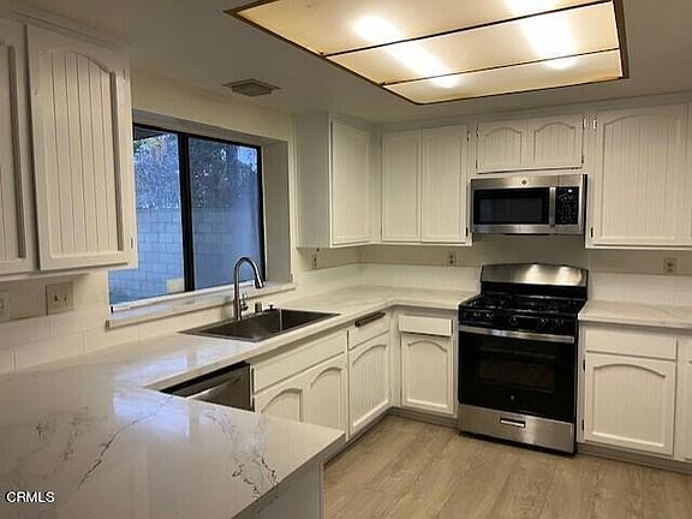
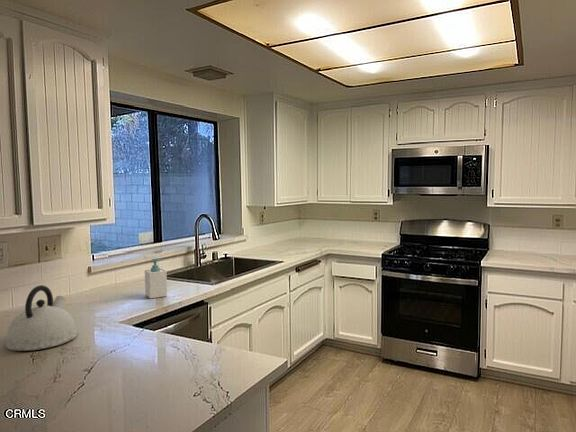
+ kettle [4,284,78,352]
+ soap bottle [144,257,168,299]
